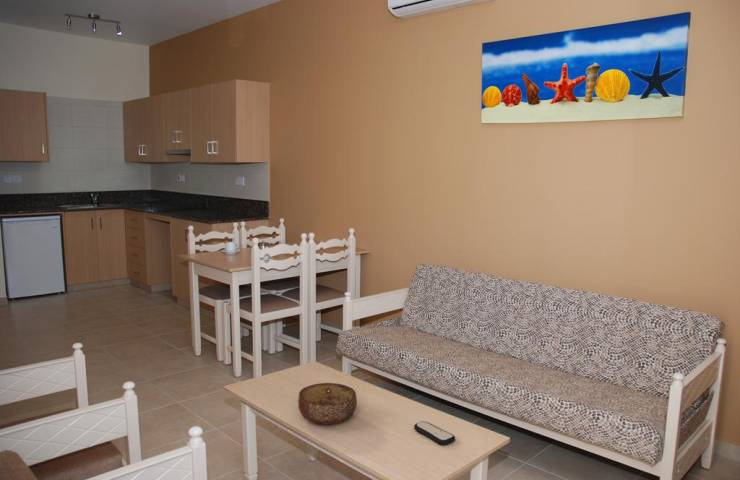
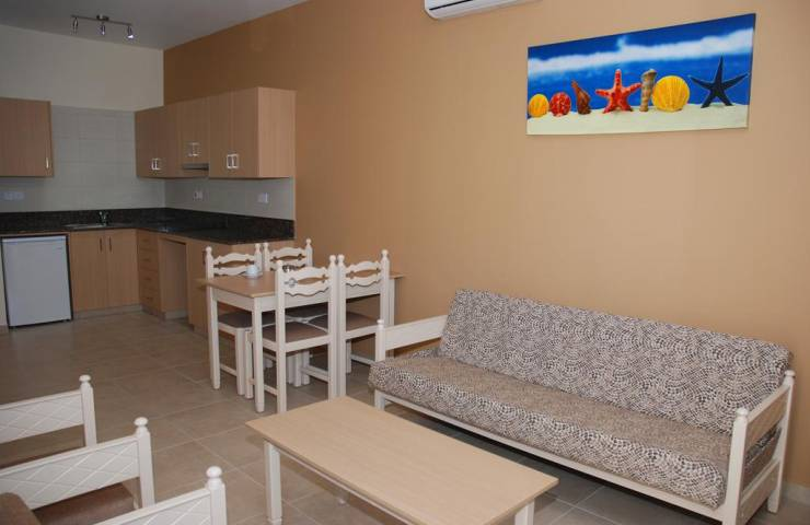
- bowl [297,382,358,425]
- remote control [413,420,456,446]
